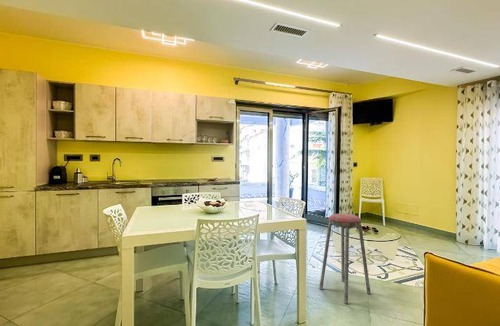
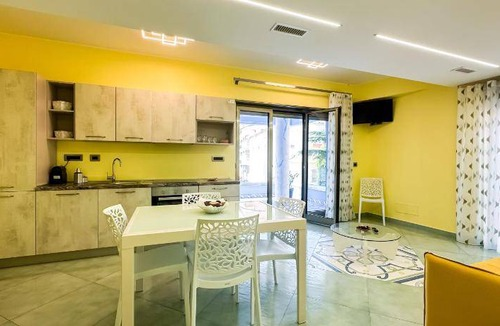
- music stool [318,213,372,305]
